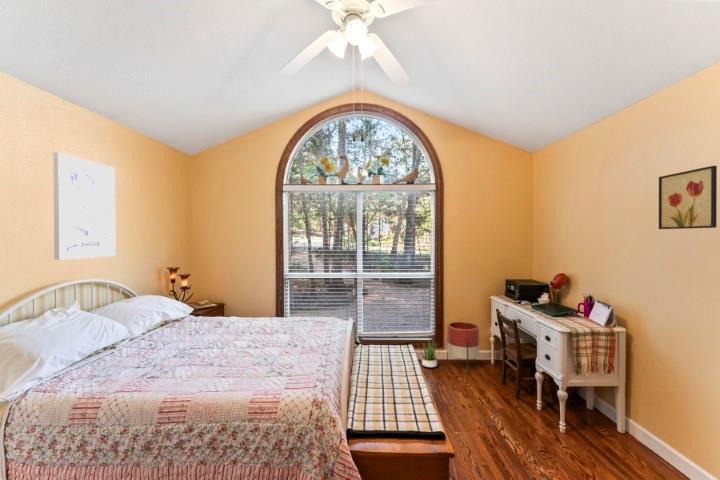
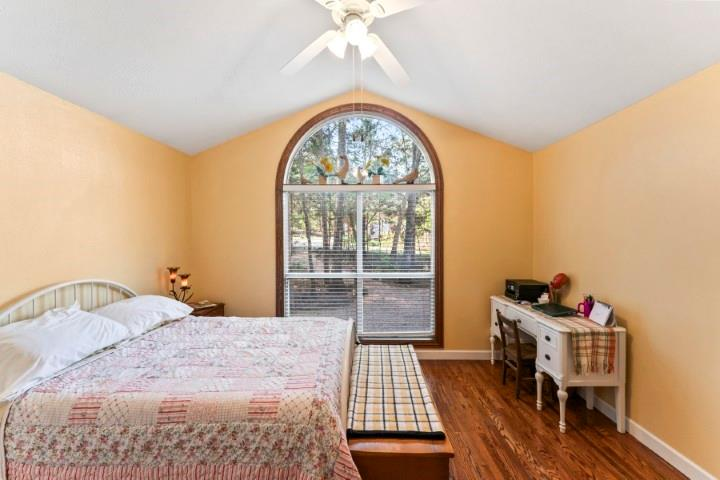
- planter [446,321,480,374]
- potted plant [416,338,443,369]
- wall art [658,165,718,230]
- wall art [52,151,117,261]
